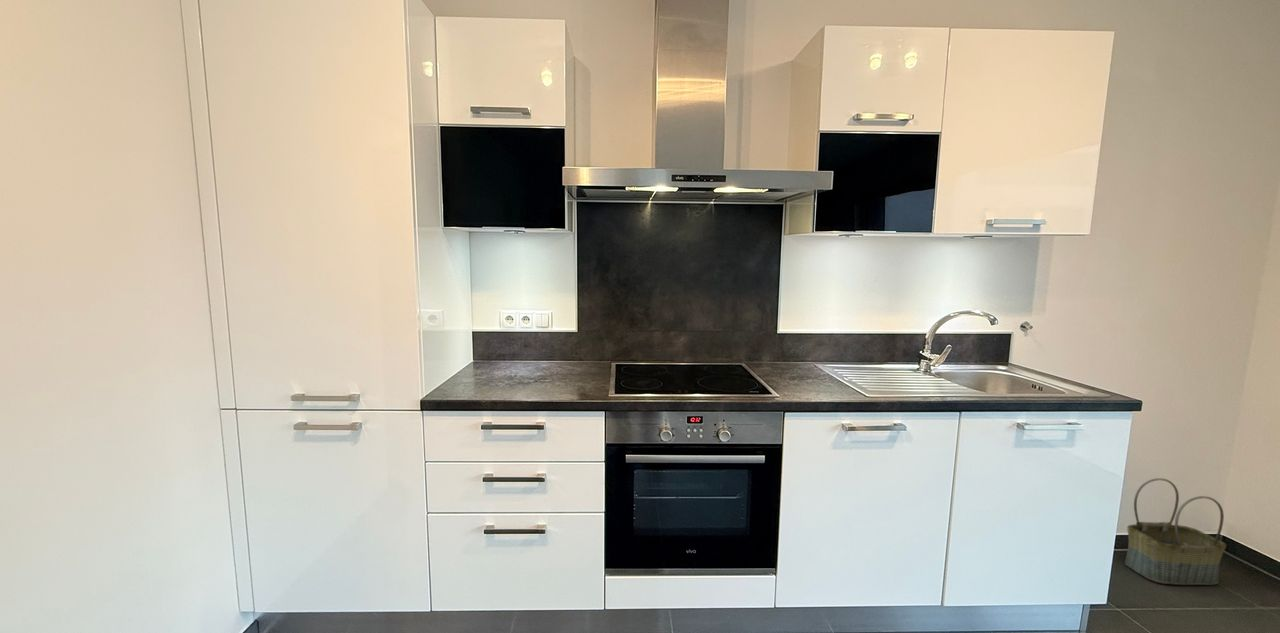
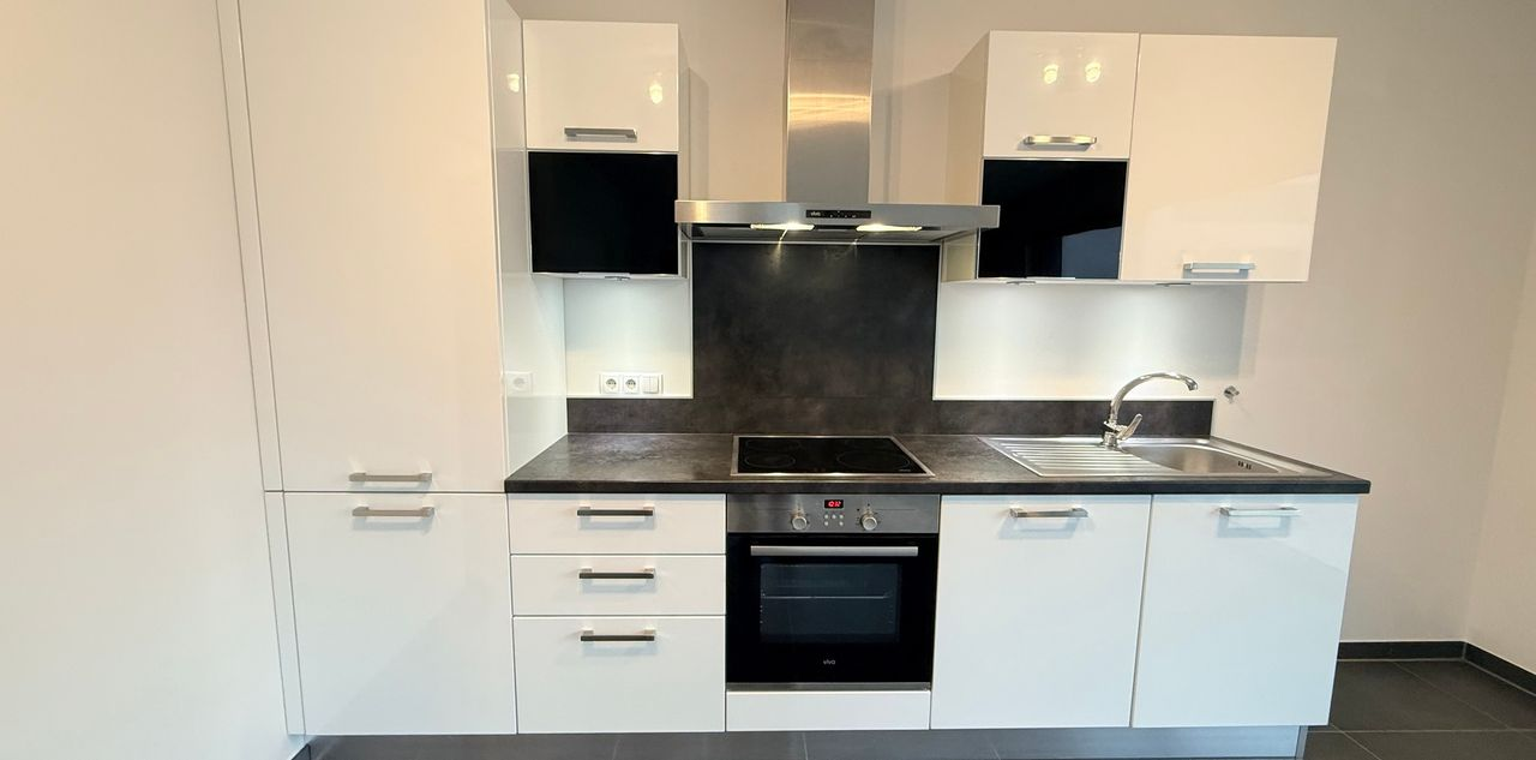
- basket [1124,477,1227,586]
